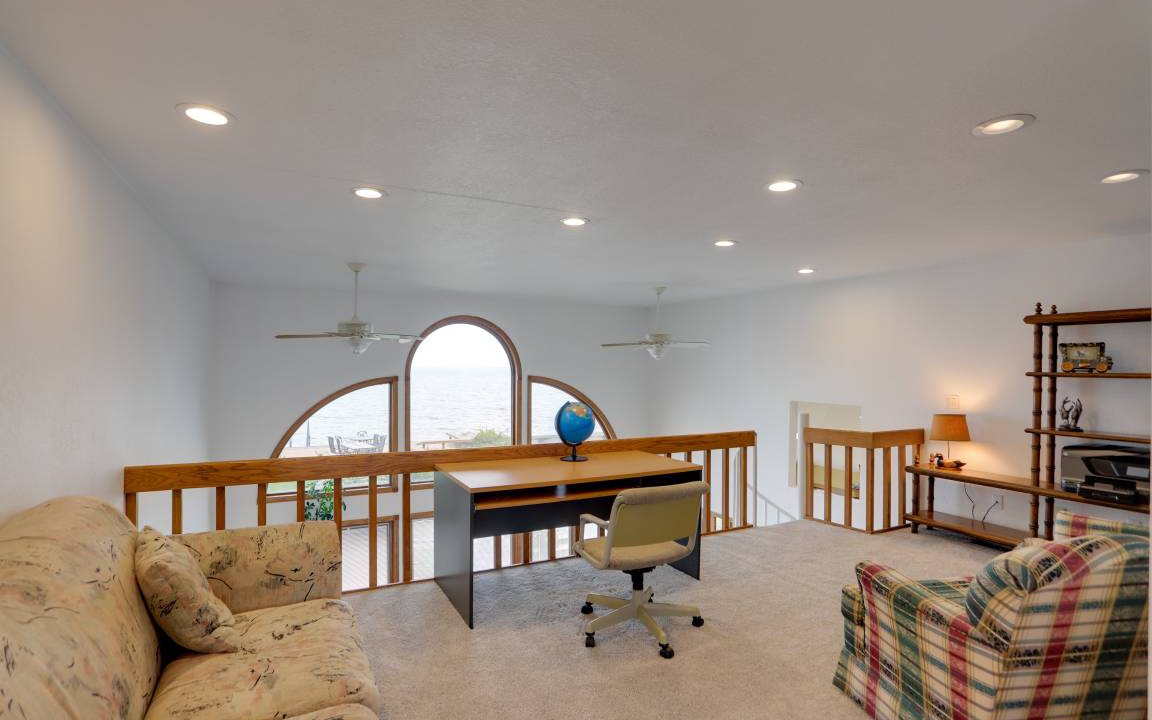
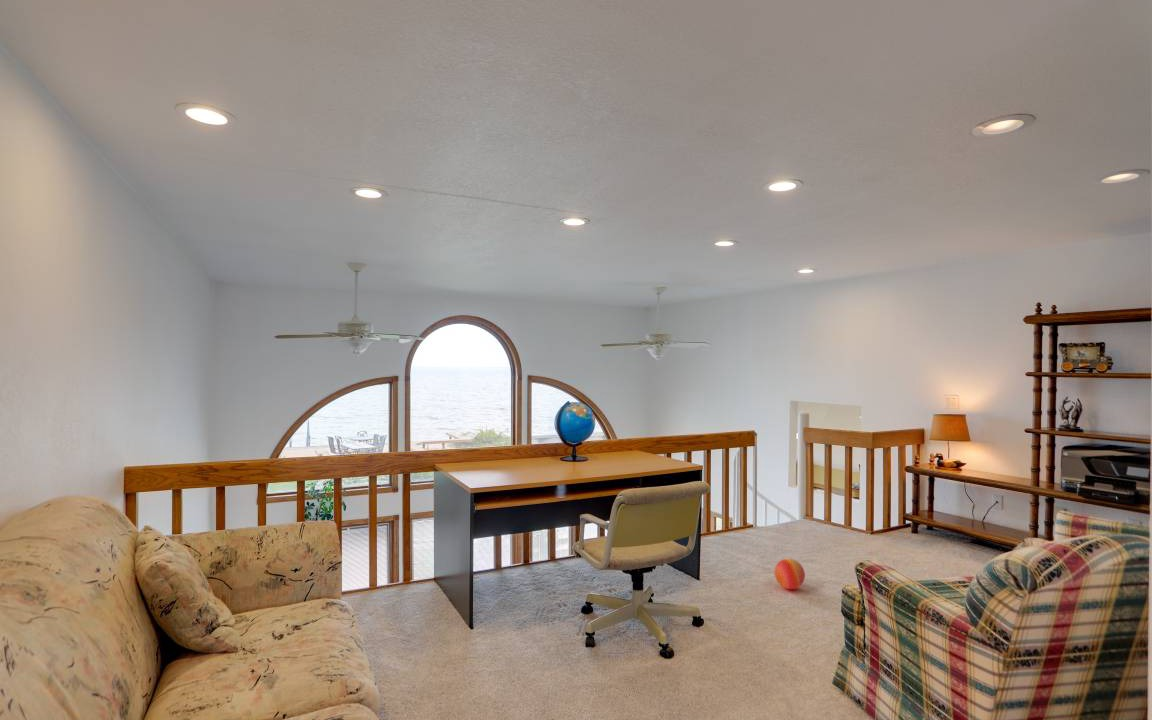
+ ball [773,558,806,590]
